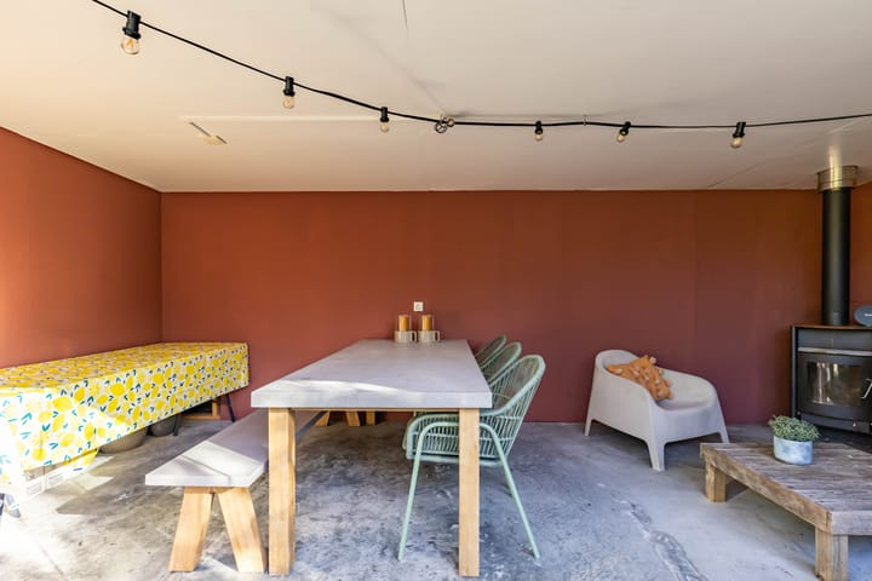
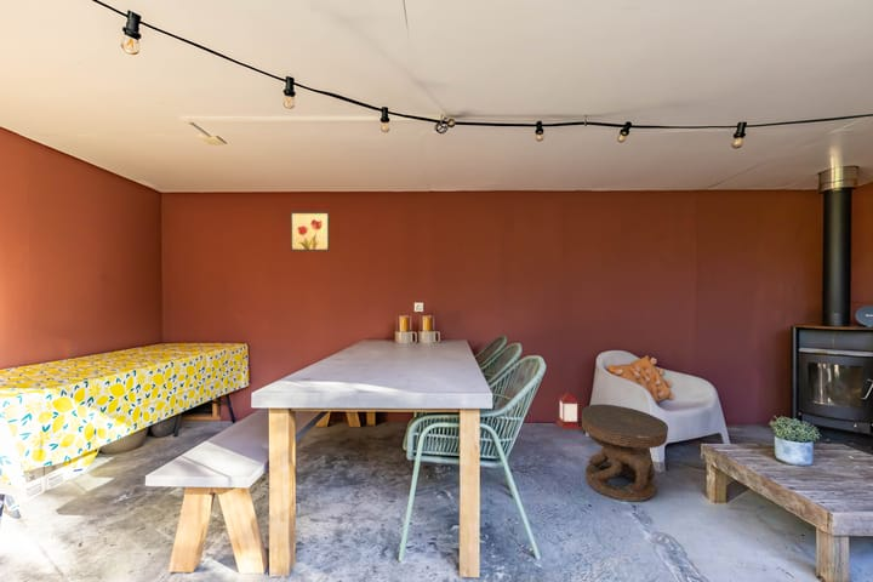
+ carved stool [581,404,669,503]
+ wall art [290,211,330,252]
+ lantern [555,386,582,430]
